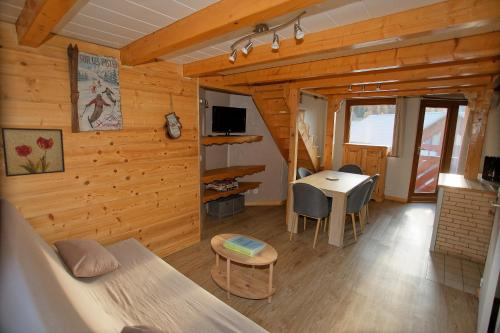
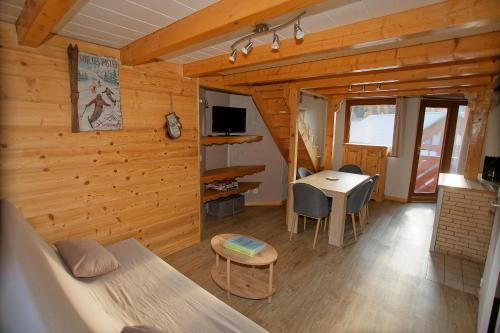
- wall art [0,127,66,178]
